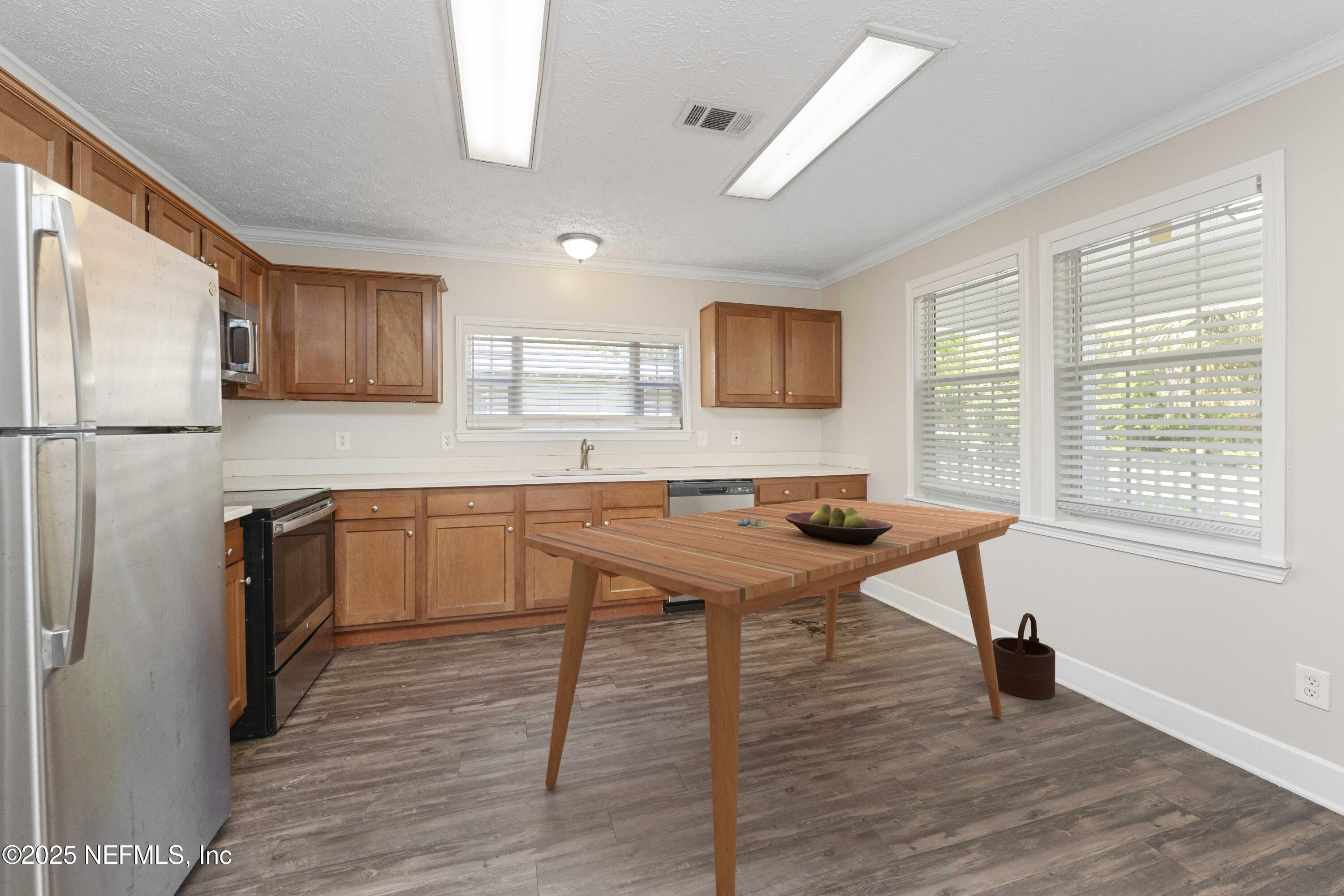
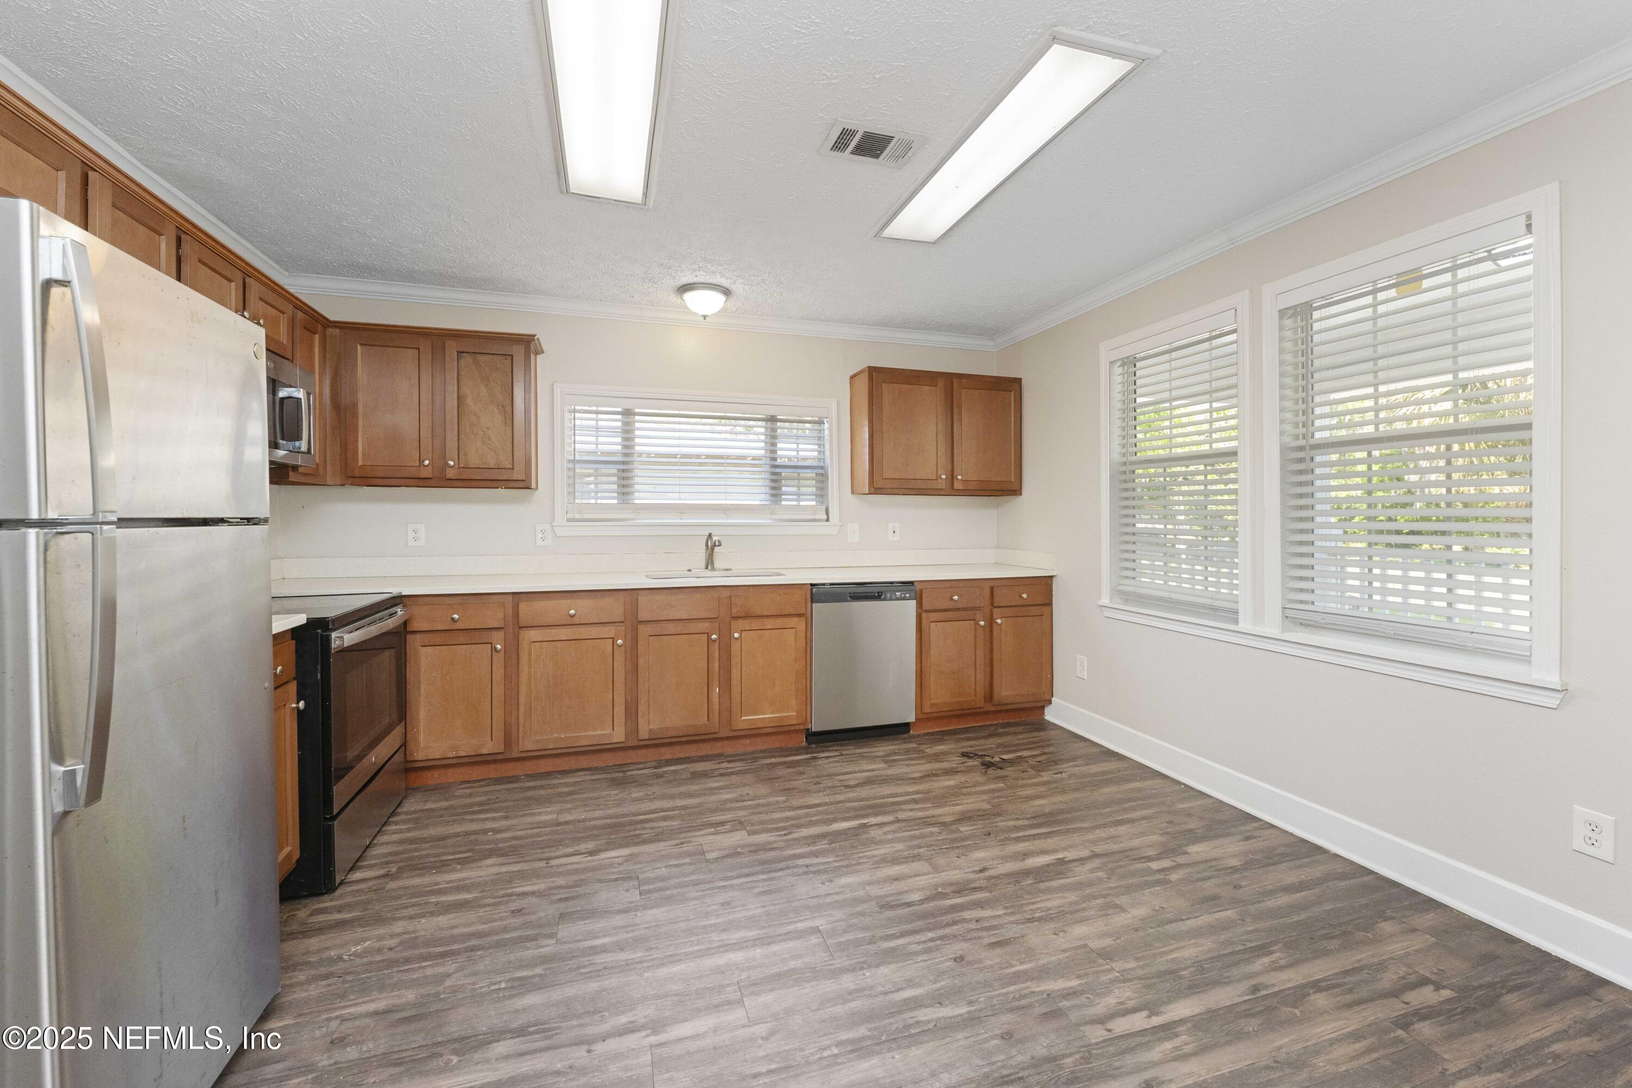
- salt and pepper shaker set [738,516,770,528]
- wooden bucket [992,612,1056,700]
- dining table [523,498,1020,896]
- fruit bowl [785,504,893,545]
